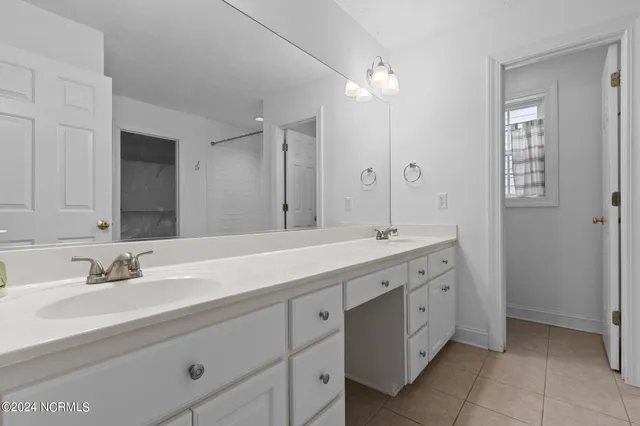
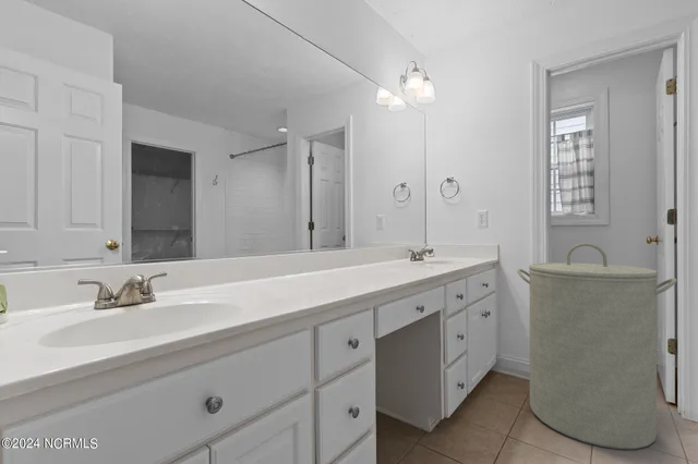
+ laundry hamper [517,242,677,450]
